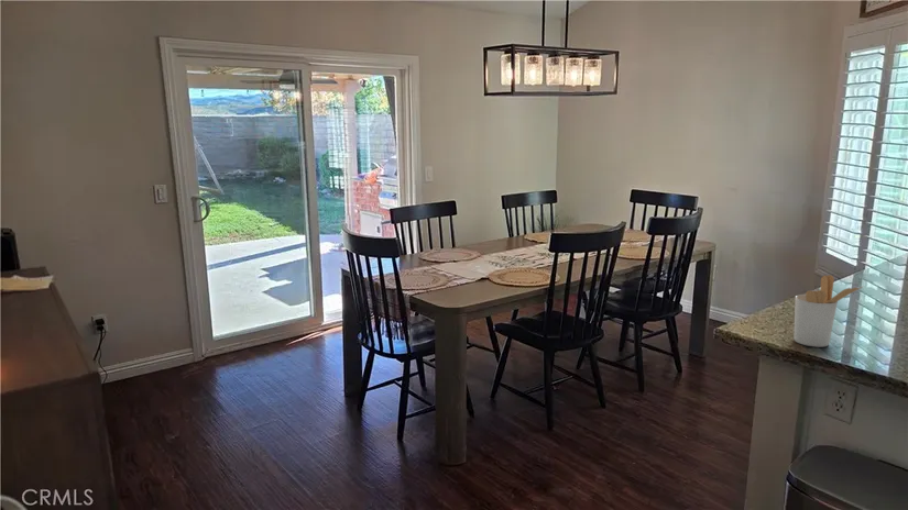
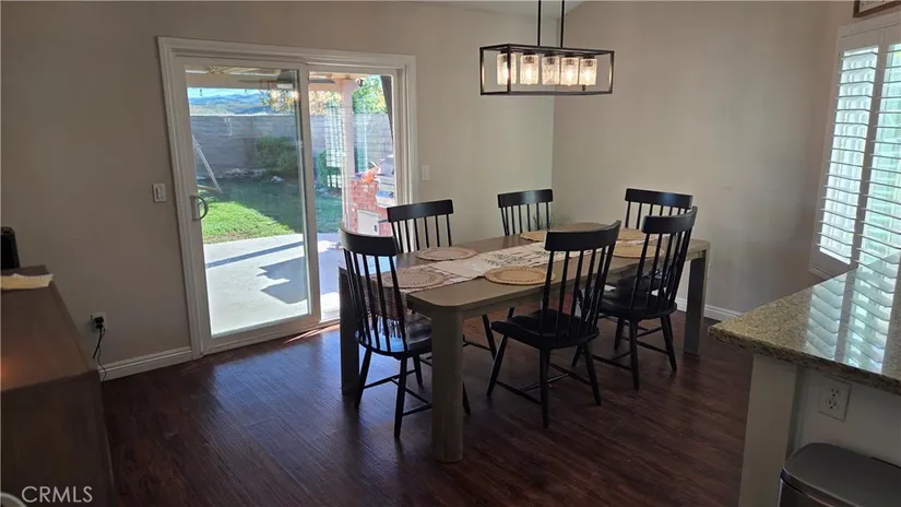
- utensil holder [792,274,863,348]
